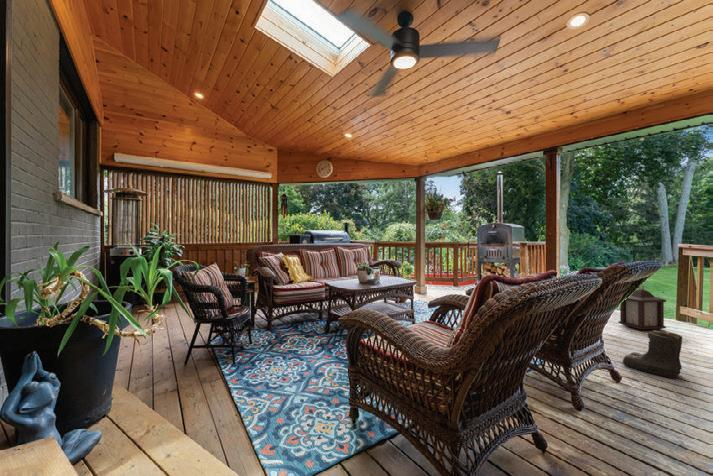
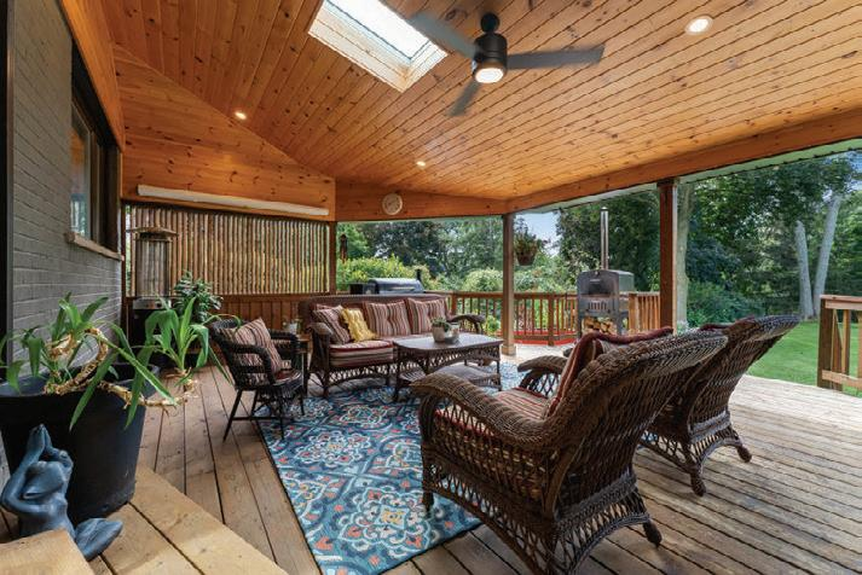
- lantern [617,284,667,331]
- boots [621,329,683,379]
